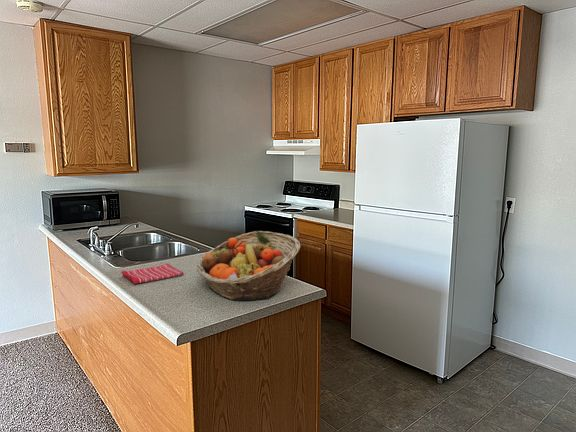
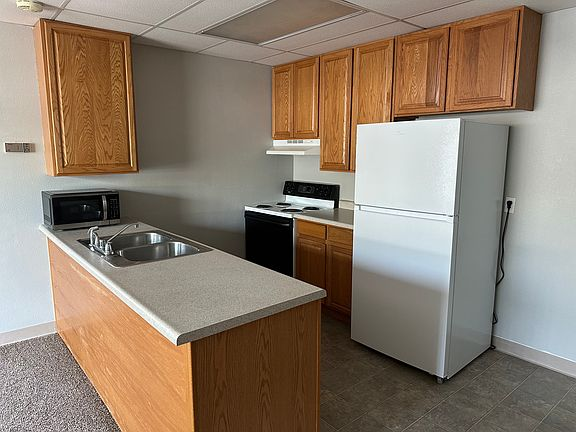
- dish towel [121,263,185,285]
- fruit basket [196,230,301,301]
